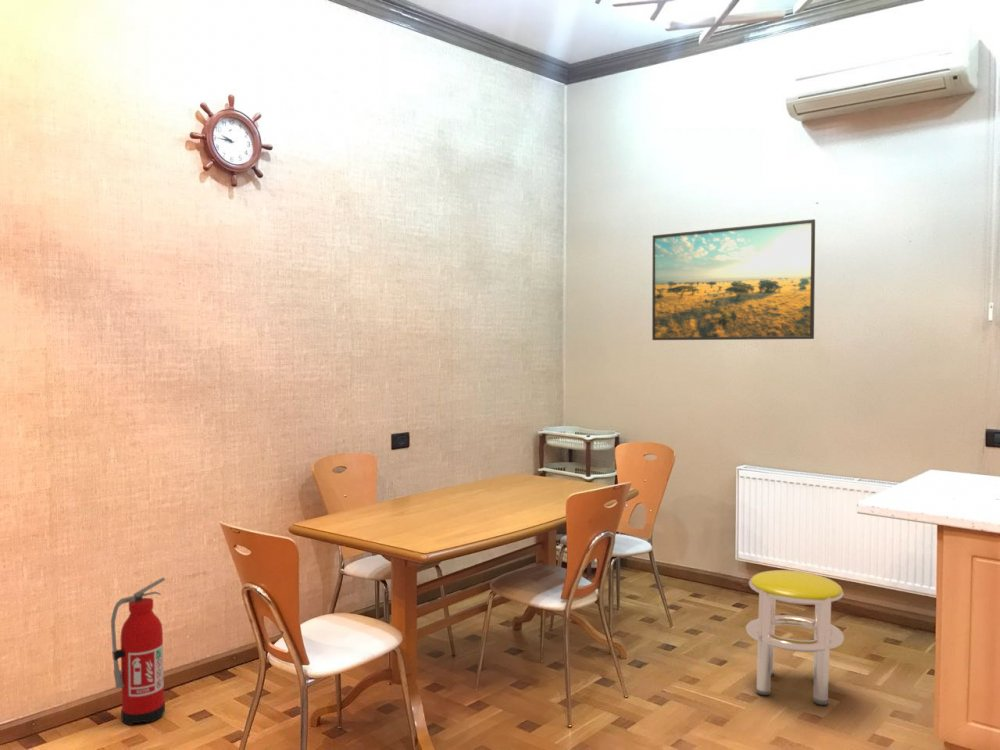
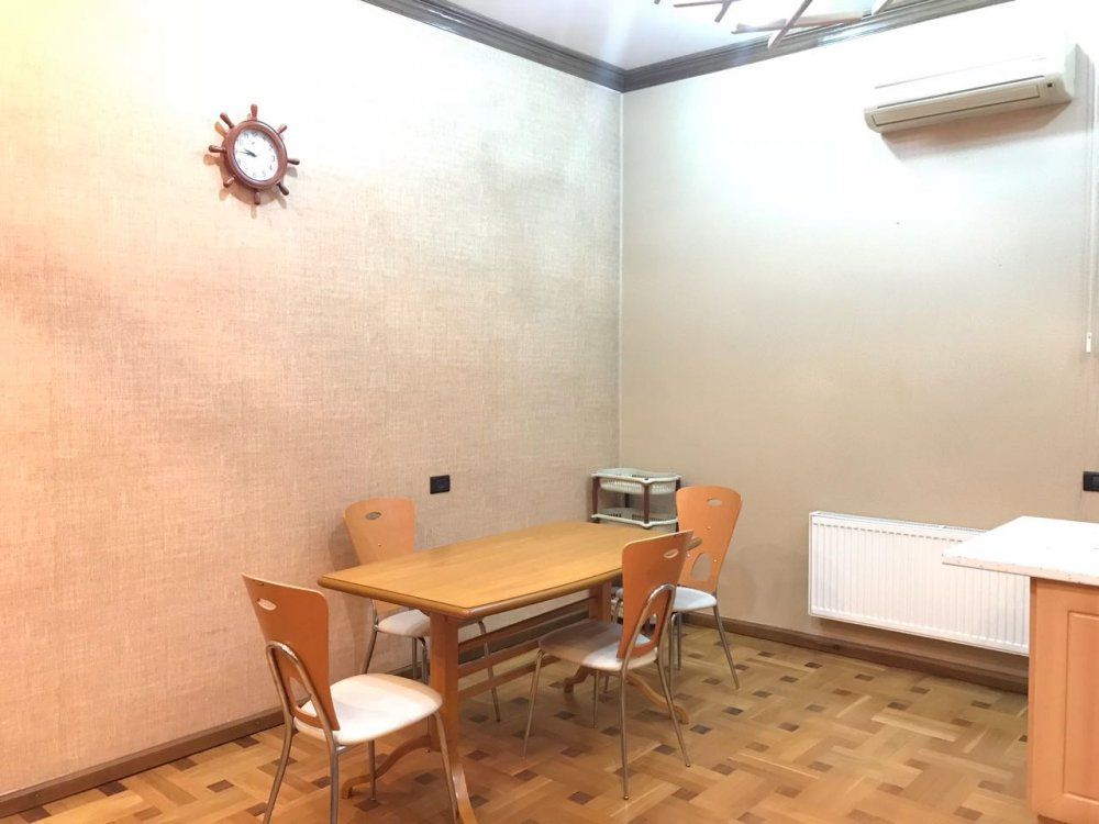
- fire extinguisher [110,576,166,726]
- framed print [651,218,816,341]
- stool [745,569,845,706]
